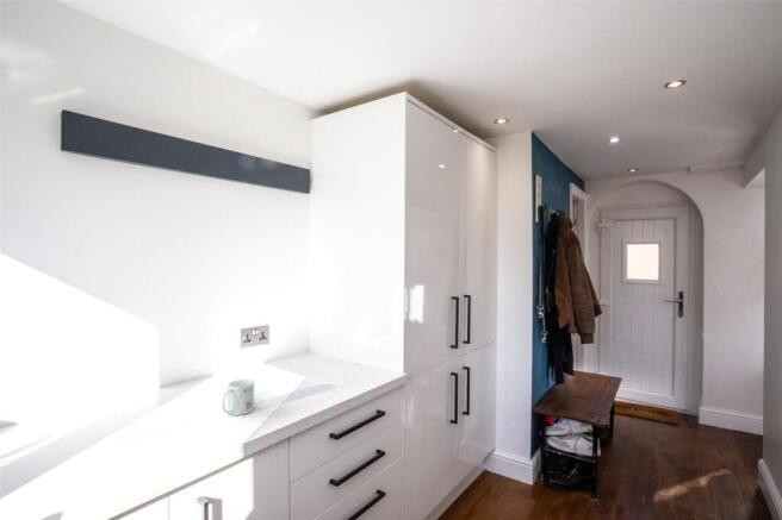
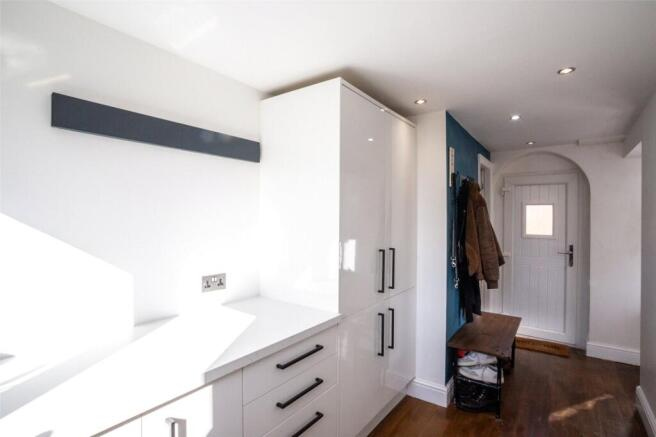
- mug [221,378,255,416]
